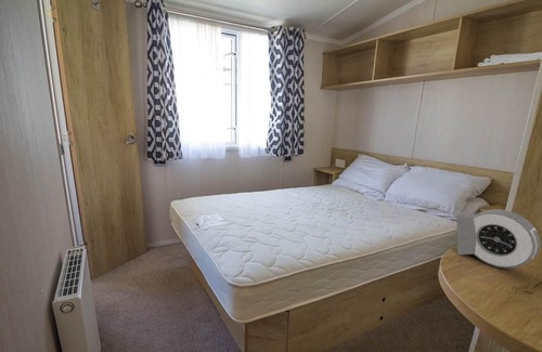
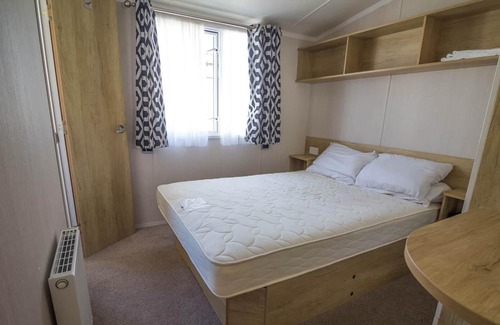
- alarm clock [455,208,541,270]
